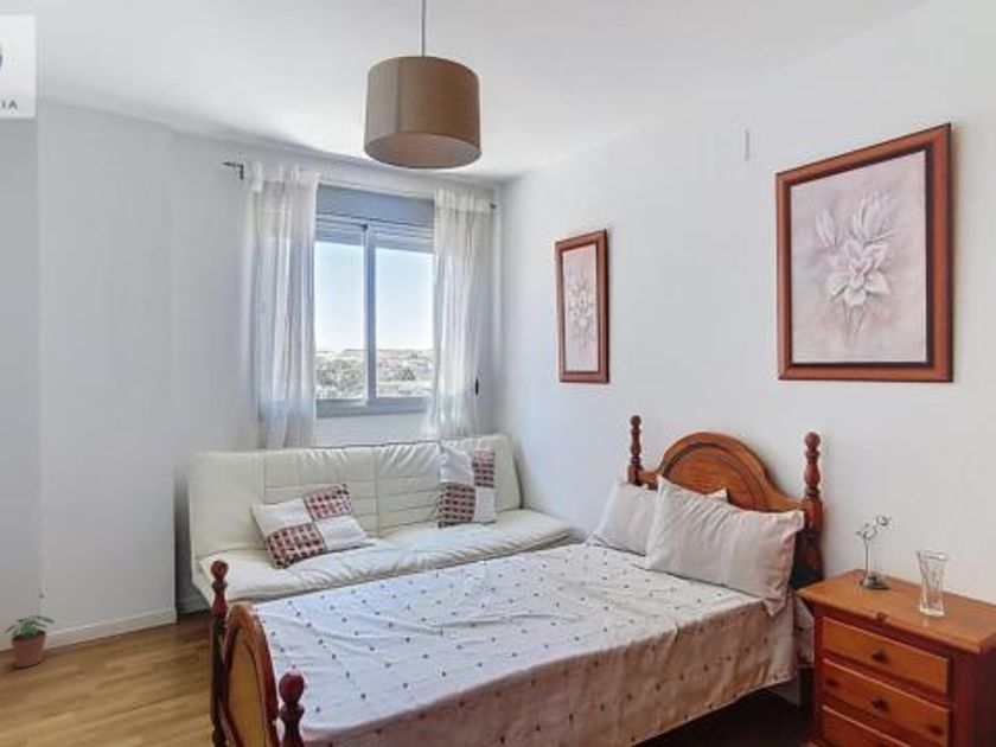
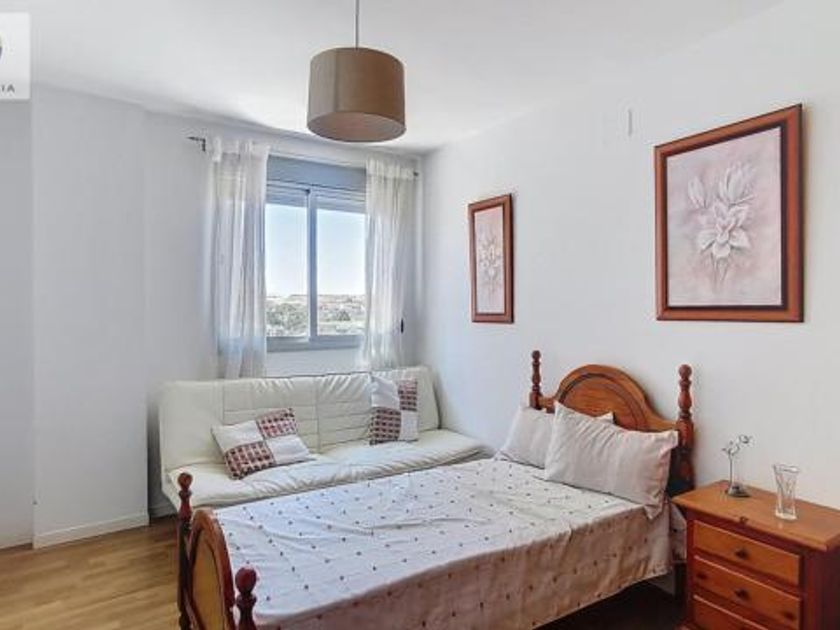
- potted plant [2,614,56,669]
